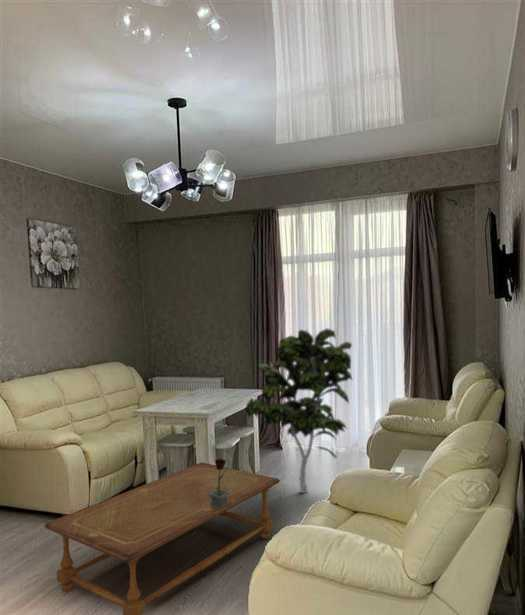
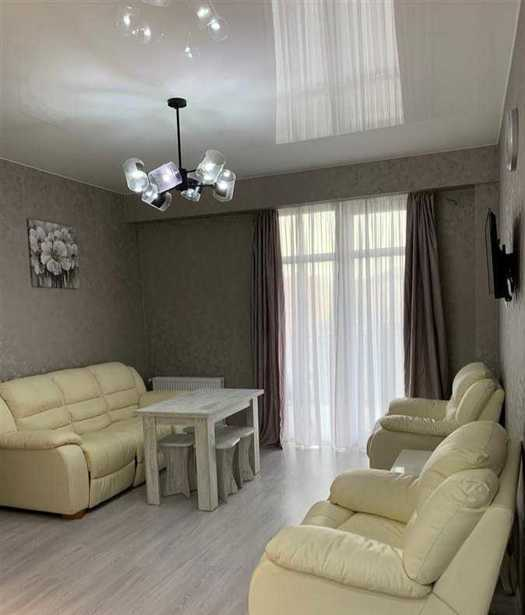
- potted flower [208,458,230,508]
- coffee table [43,461,281,615]
- indoor plant [244,327,353,494]
